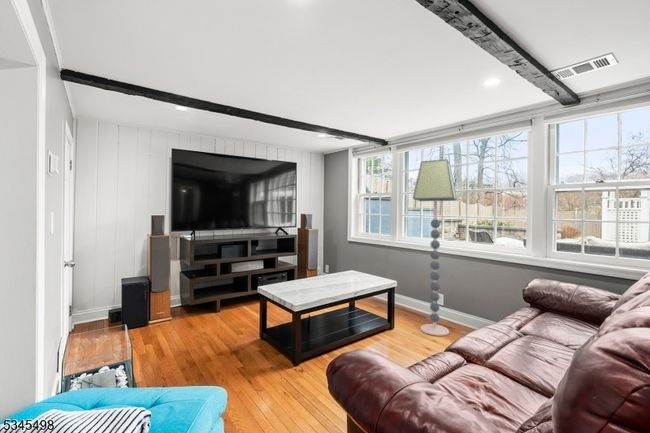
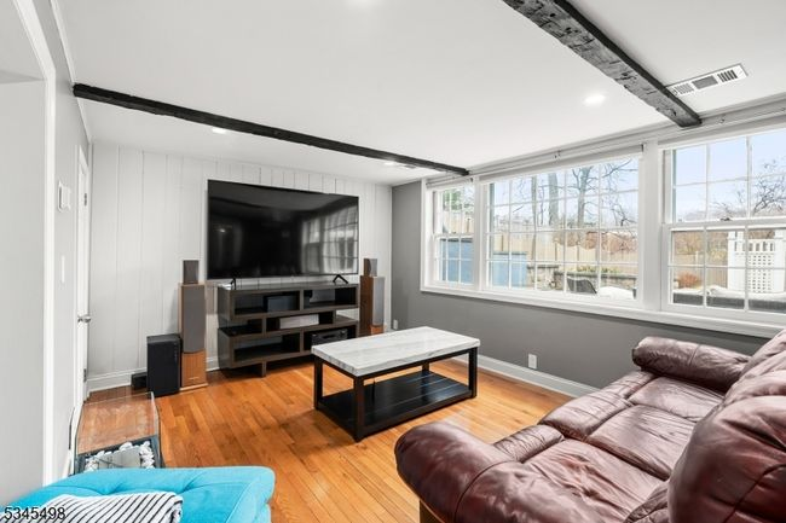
- floor lamp [412,158,458,337]
